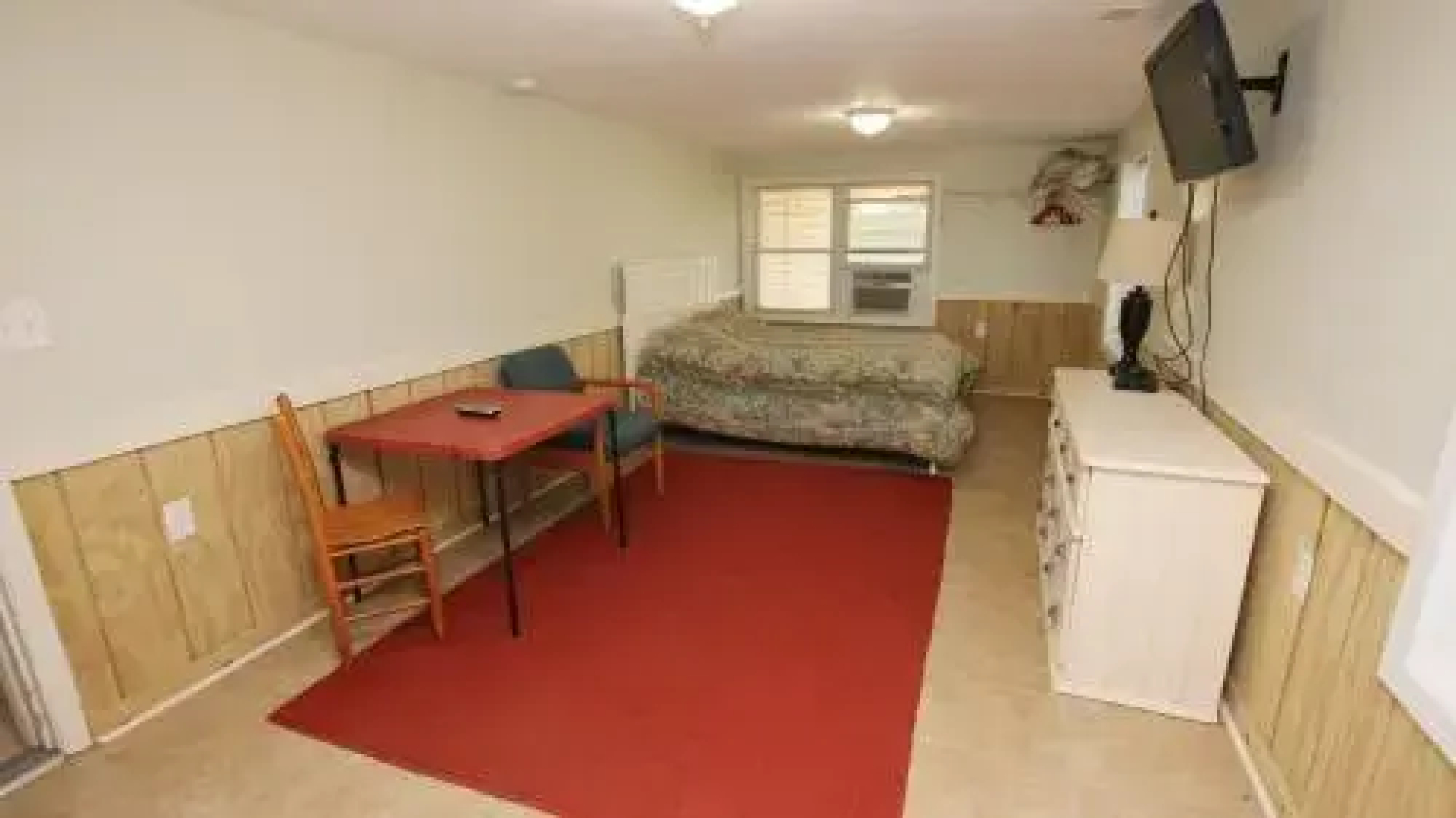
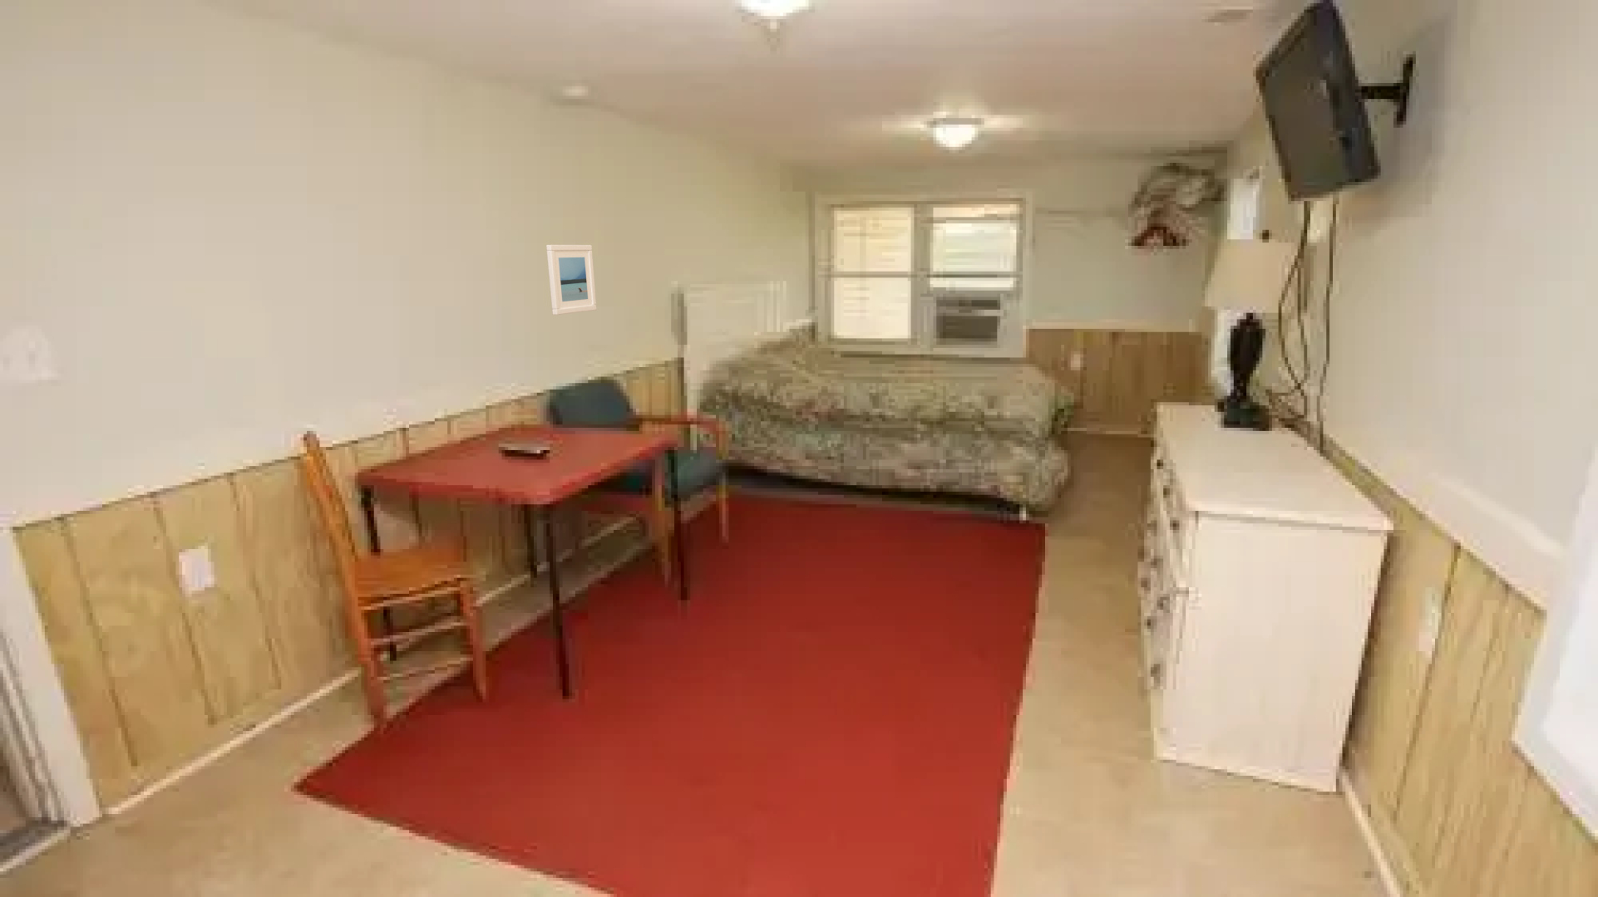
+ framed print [545,245,597,316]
